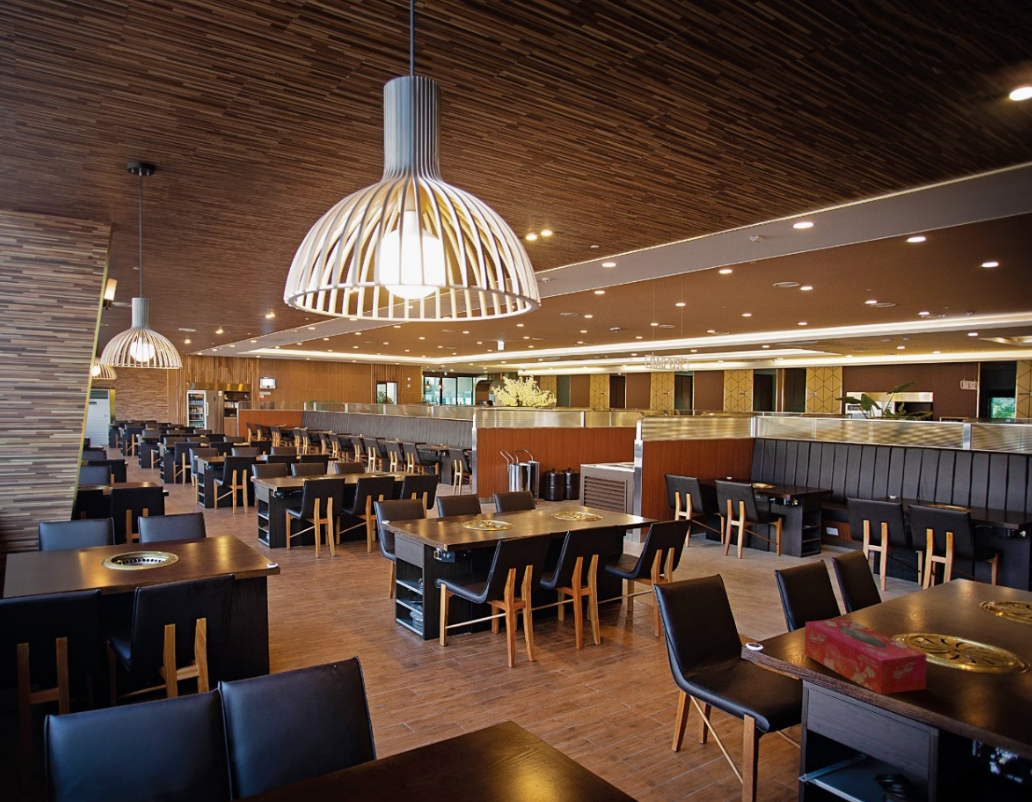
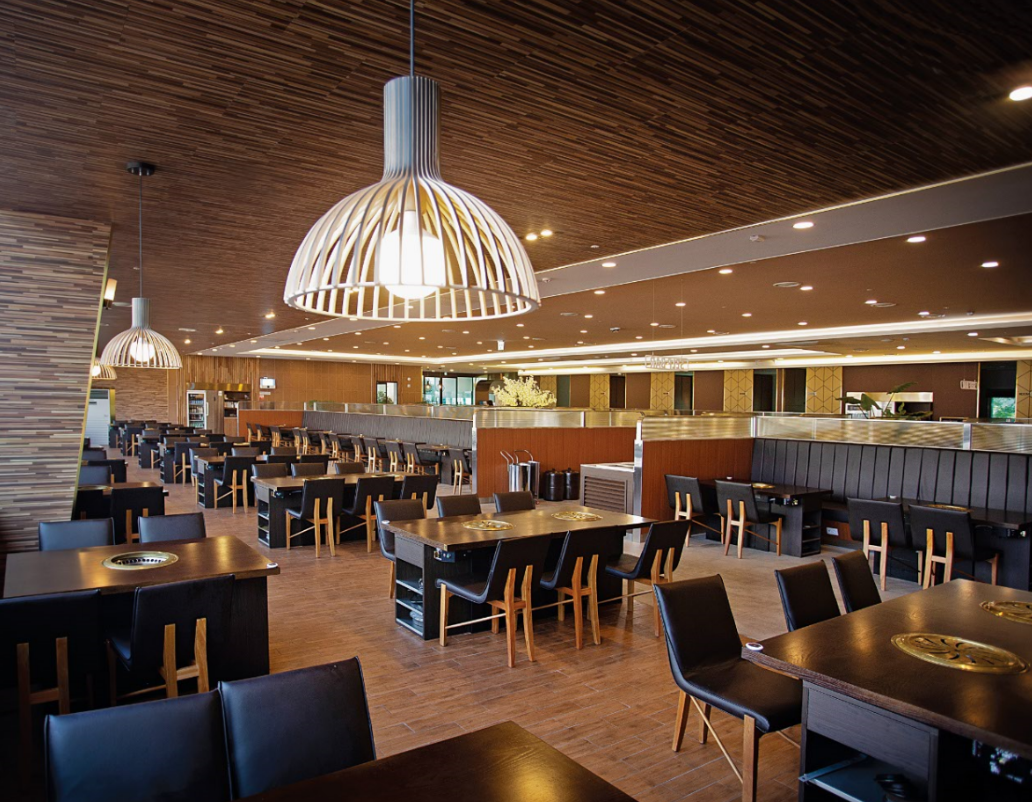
- tissue box [804,617,928,695]
